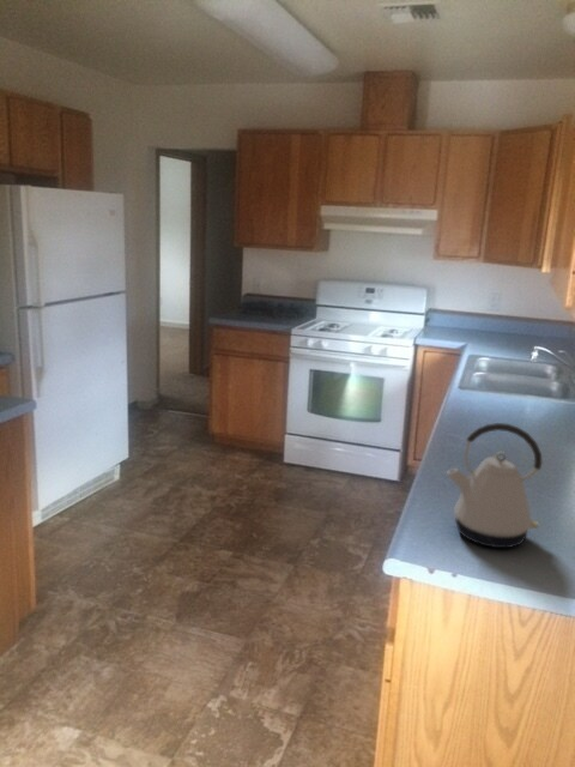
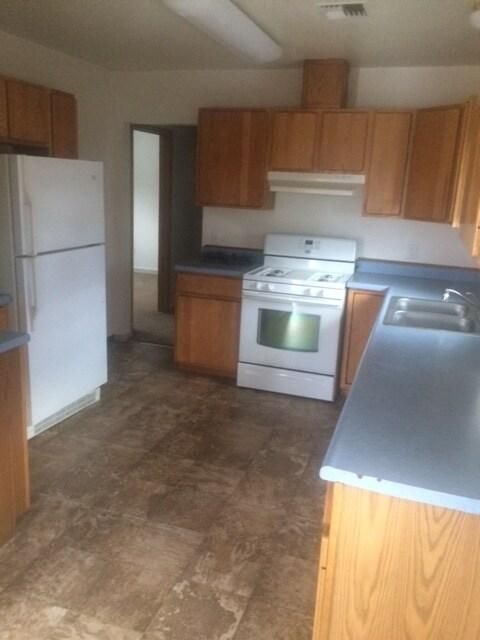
- kettle [446,422,543,549]
